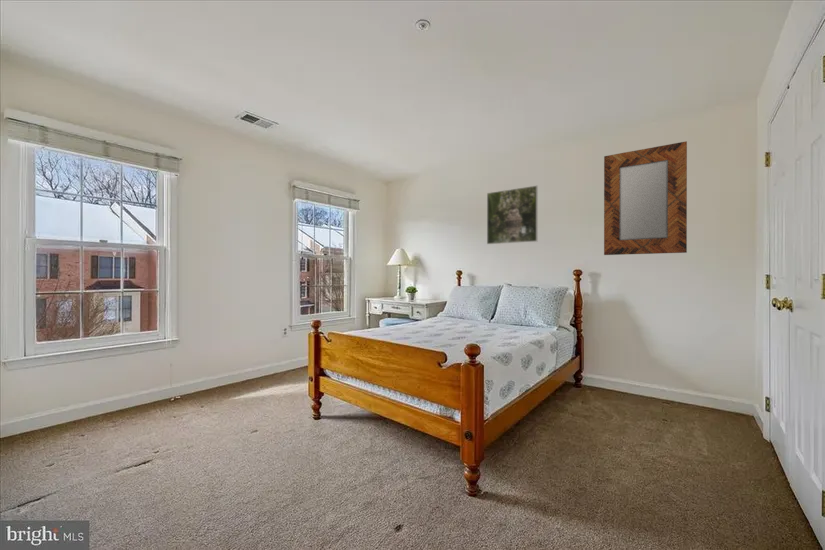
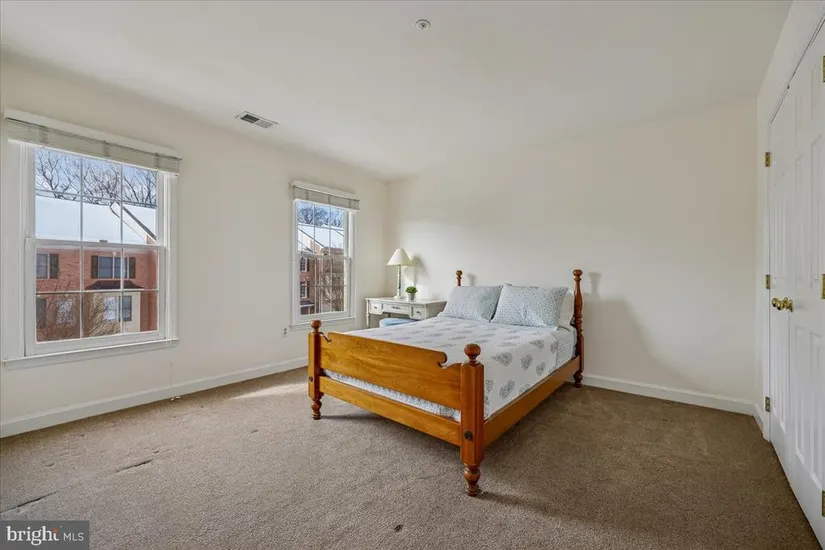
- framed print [486,185,539,245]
- home mirror [603,140,688,256]
